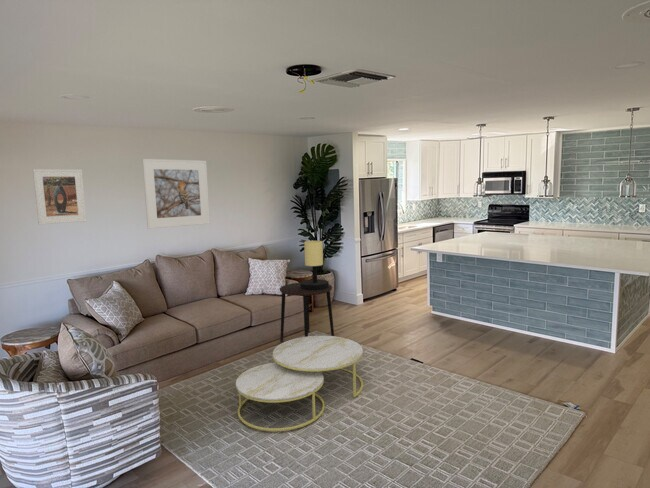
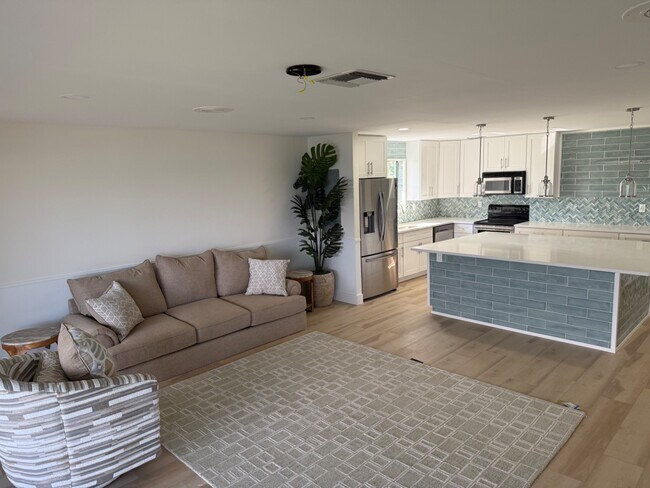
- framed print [141,158,211,230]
- coffee table [235,335,364,432]
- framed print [32,168,88,225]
- table lamp [299,240,330,290]
- side table [279,282,335,343]
